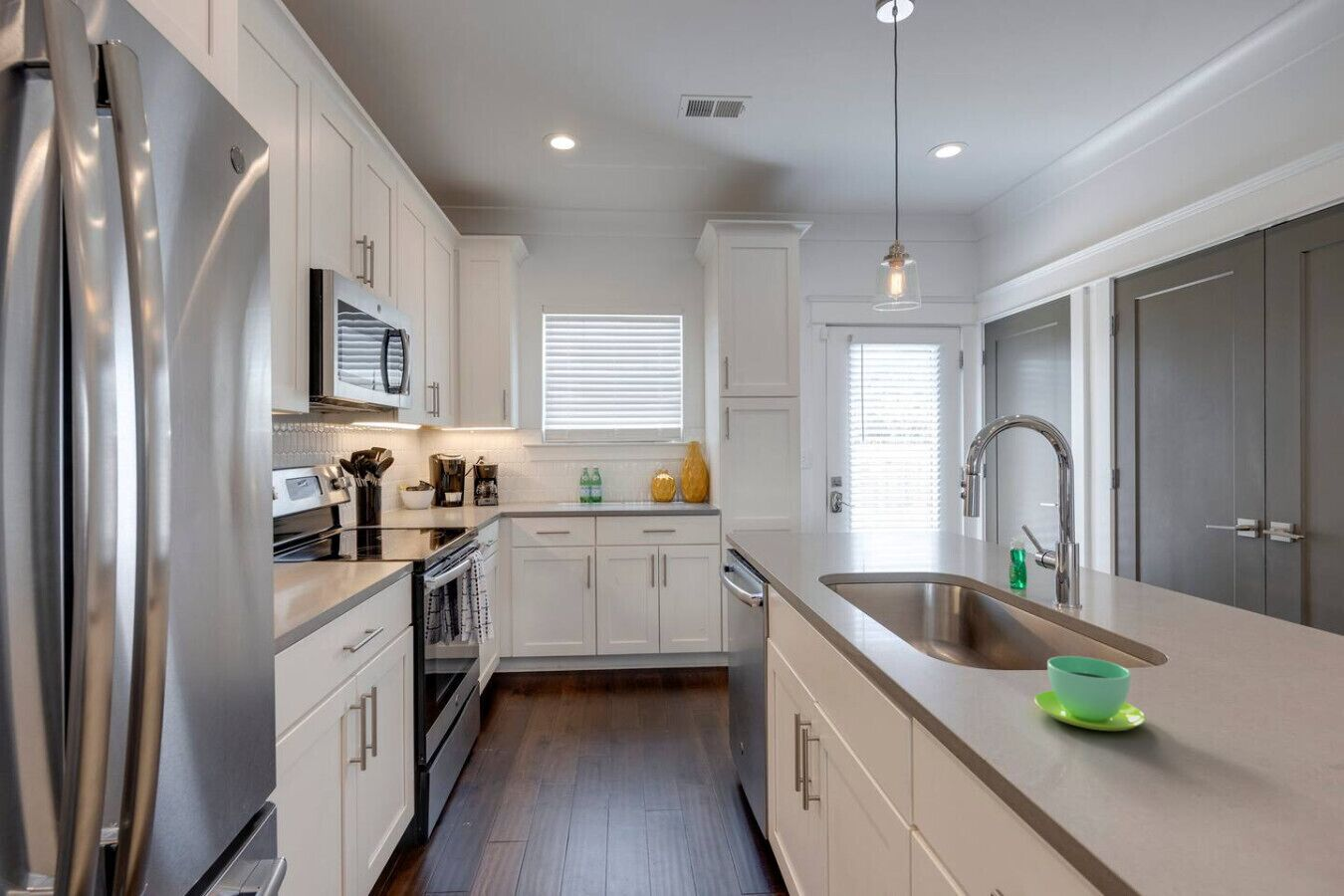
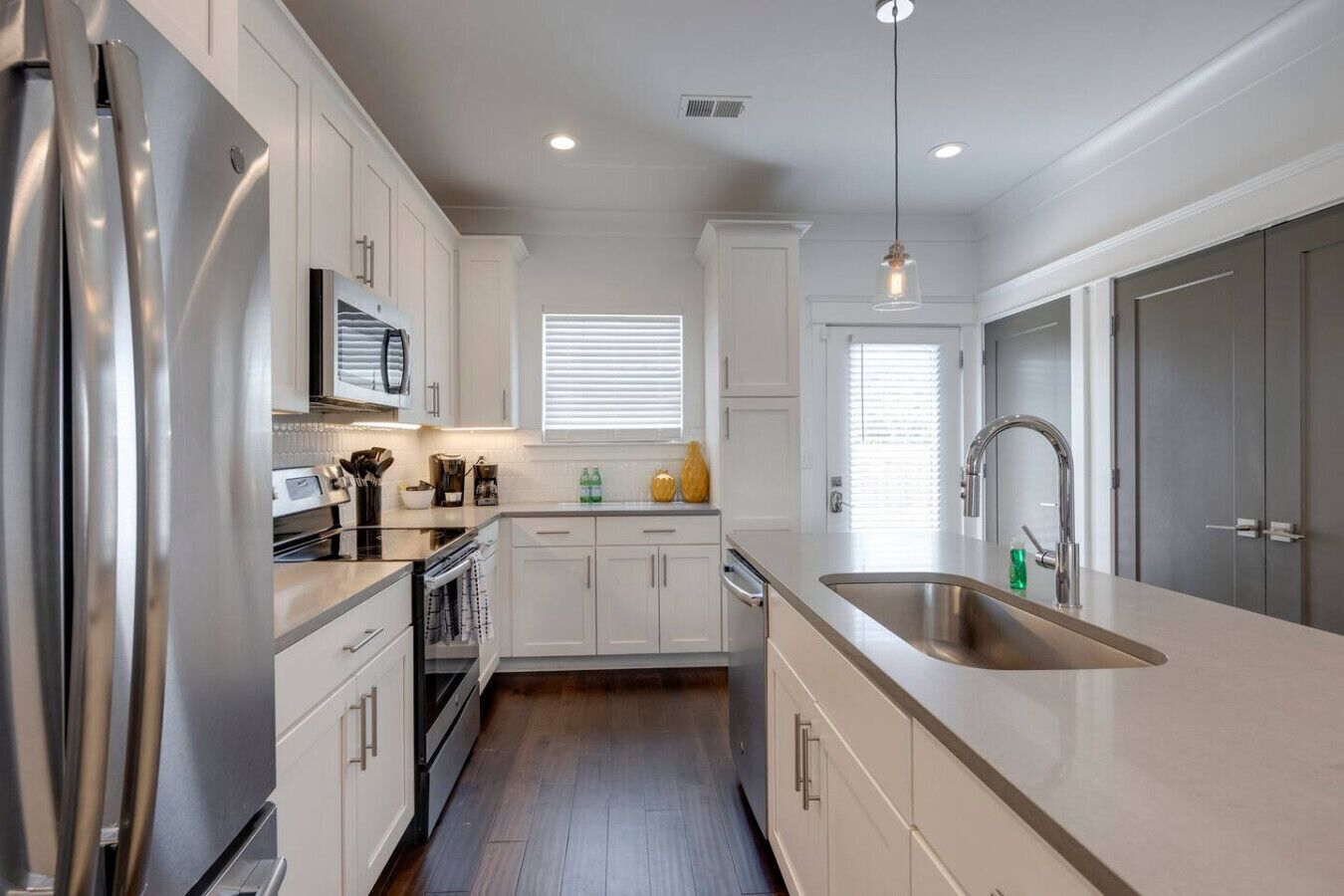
- cup [1033,655,1147,732]
